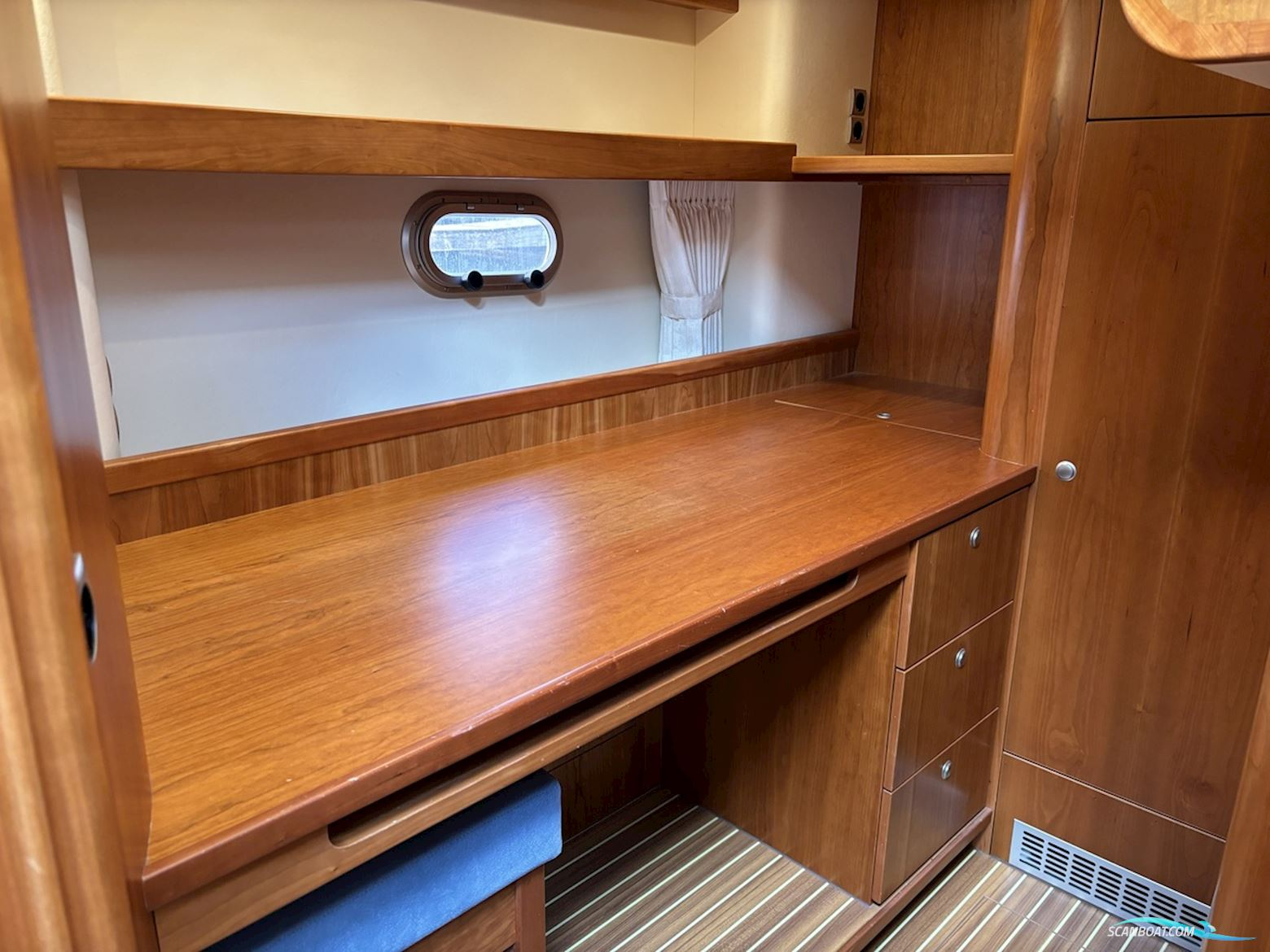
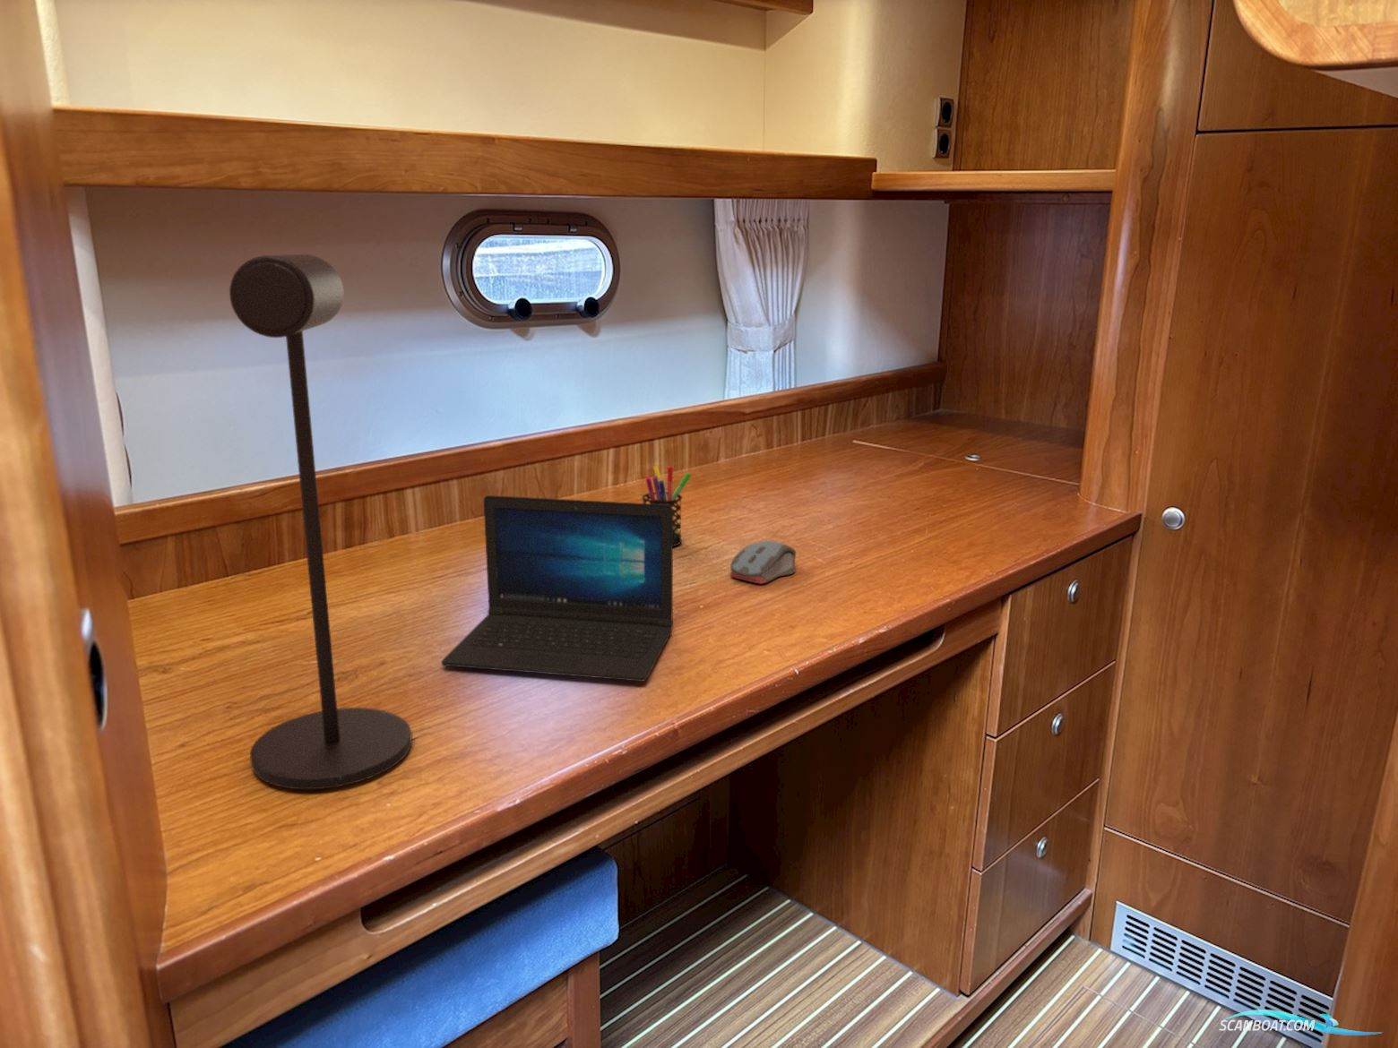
+ desk lamp [229,253,412,790]
+ pen holder [641,465,691,547]
+ computer mouse [730,541,797,585]
+ laptop [441,494,674,683]
